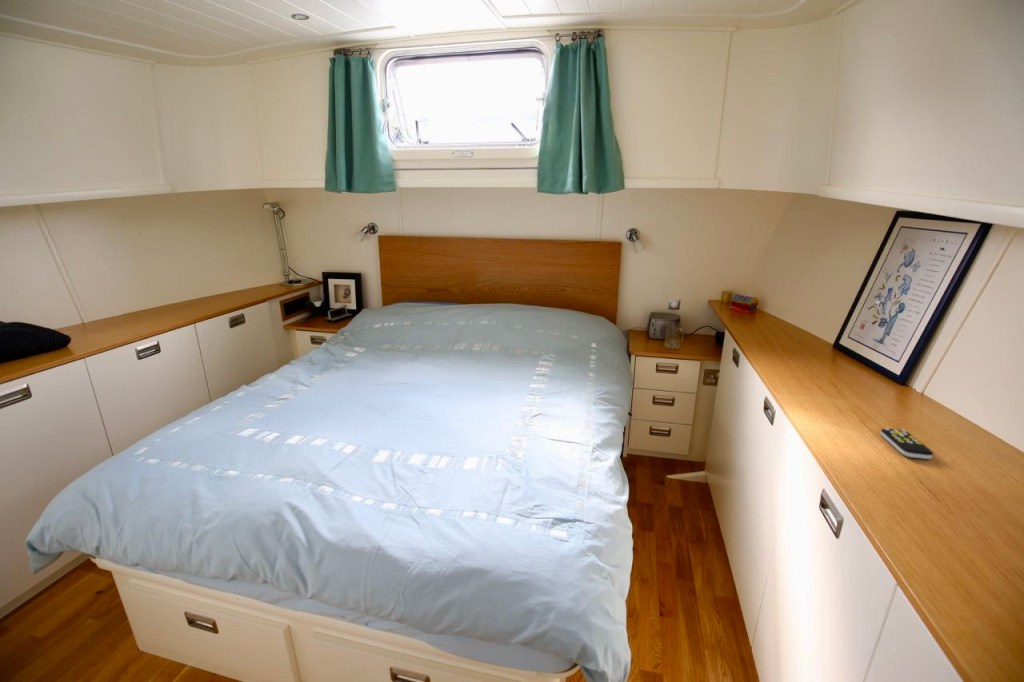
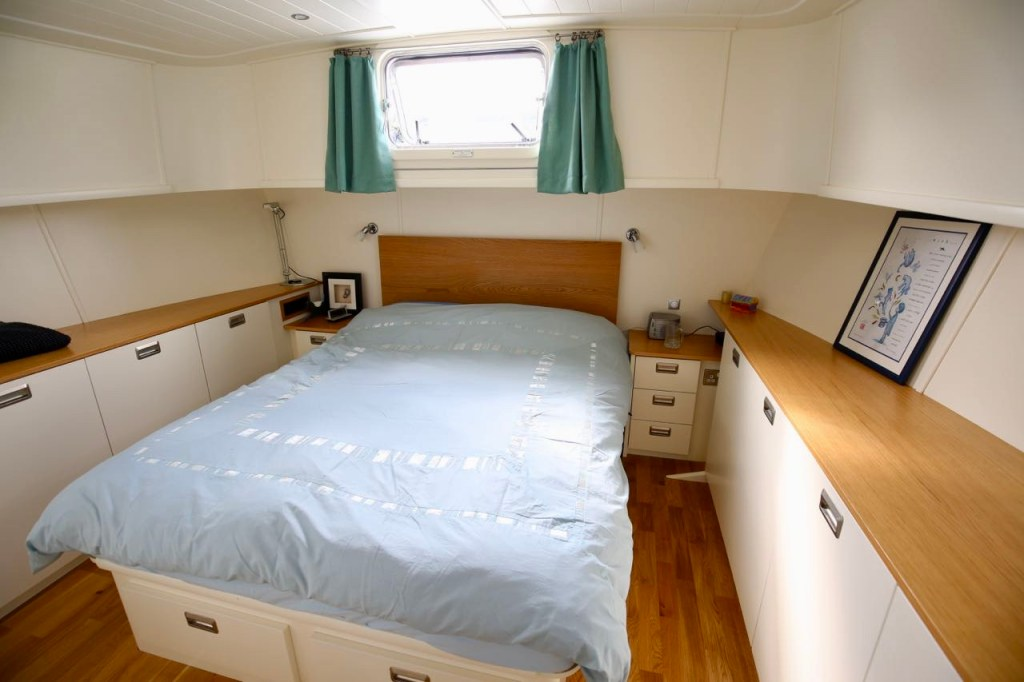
- remote control [880,427,934,460]
